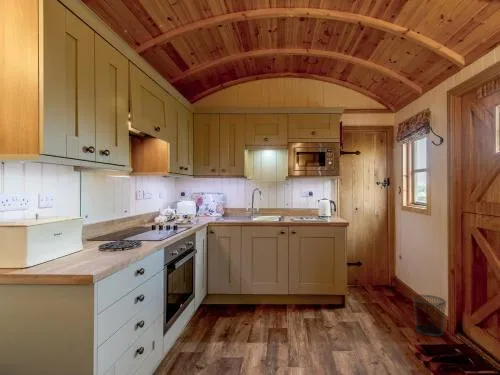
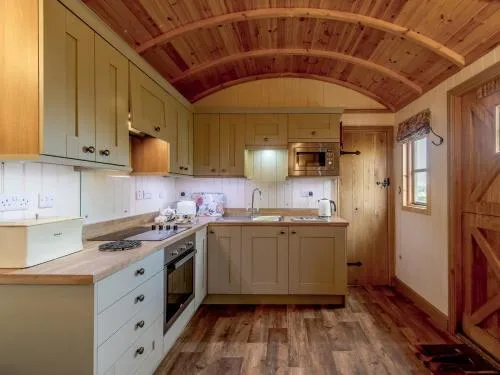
- waste bin [412,294,447,337]
